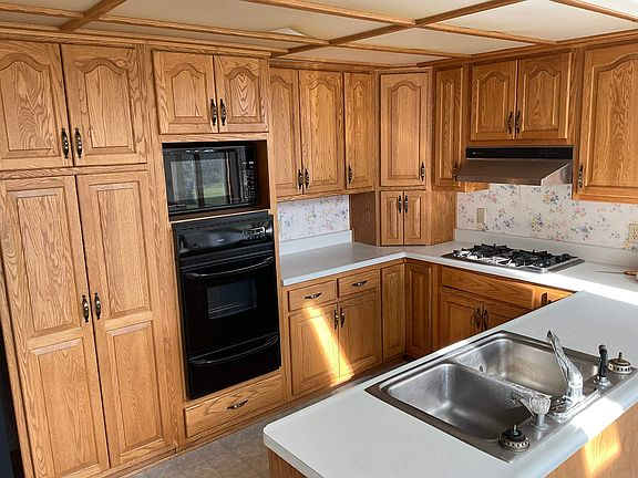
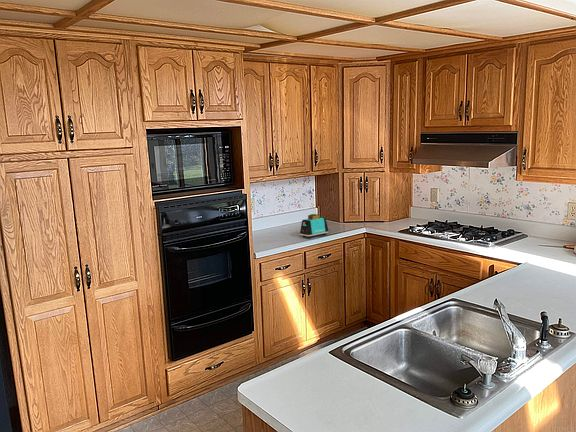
+ toaster [299,213,329,239]
